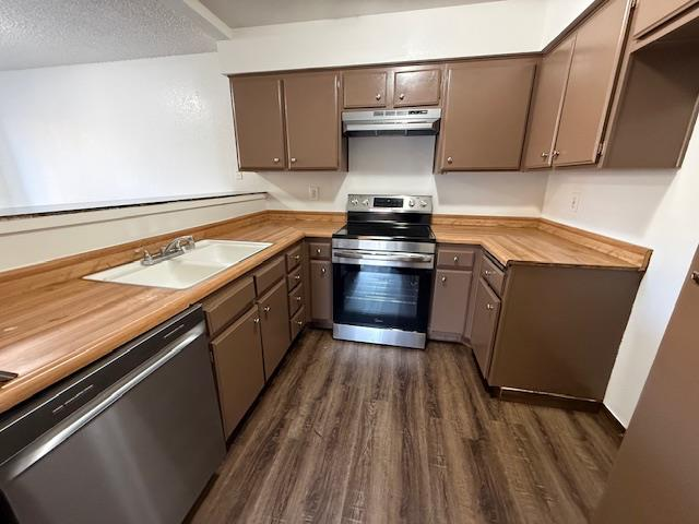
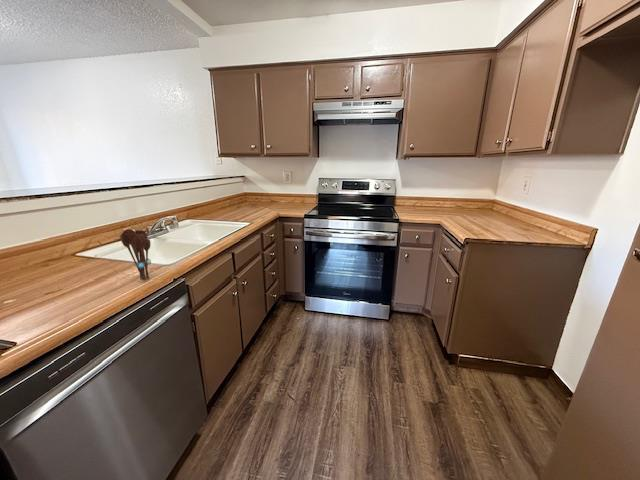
+ utensil holder [119,228,152,281]
